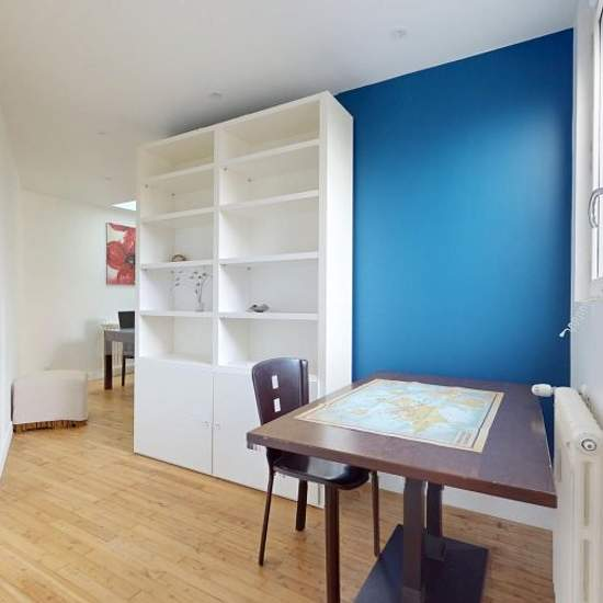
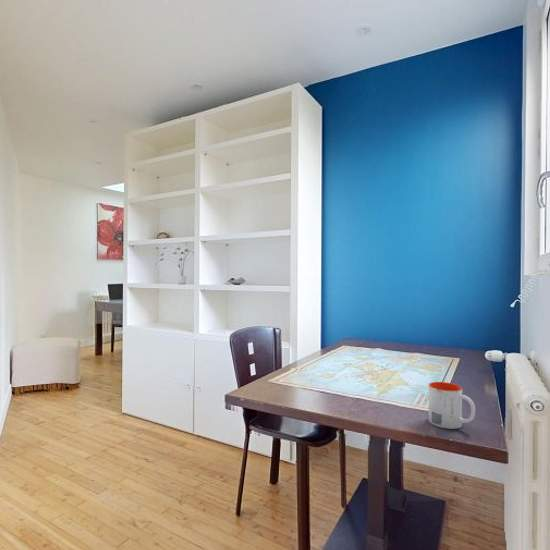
+ mug [427,381,476,430]
